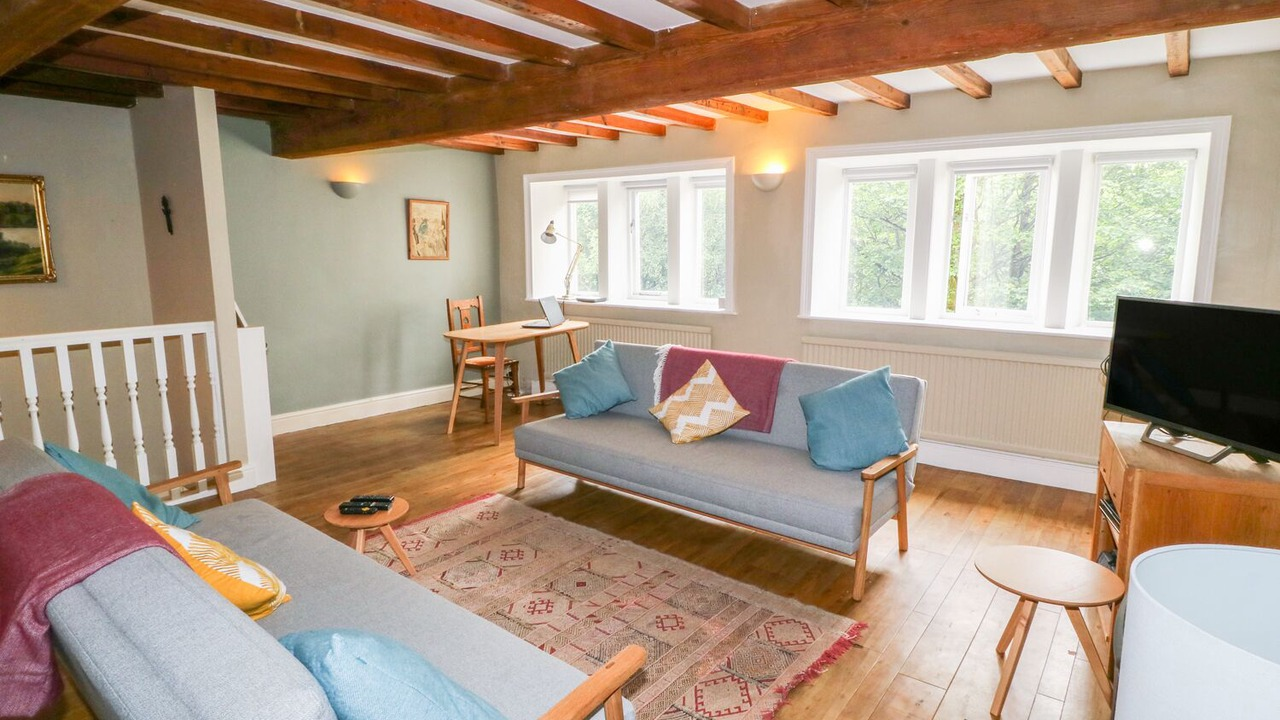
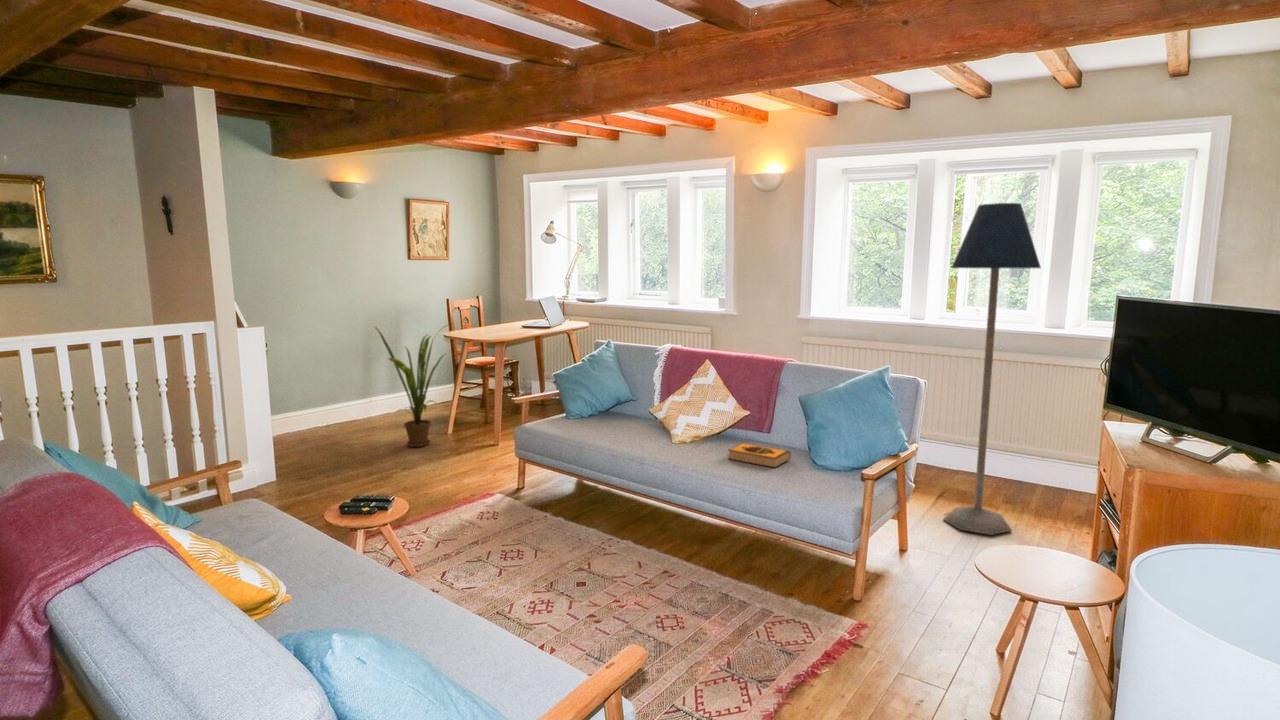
+ house plant [374,323,453,448]
+ hardback book [727,442,792,469]
+ floor lamp [942,202,1042,536]
